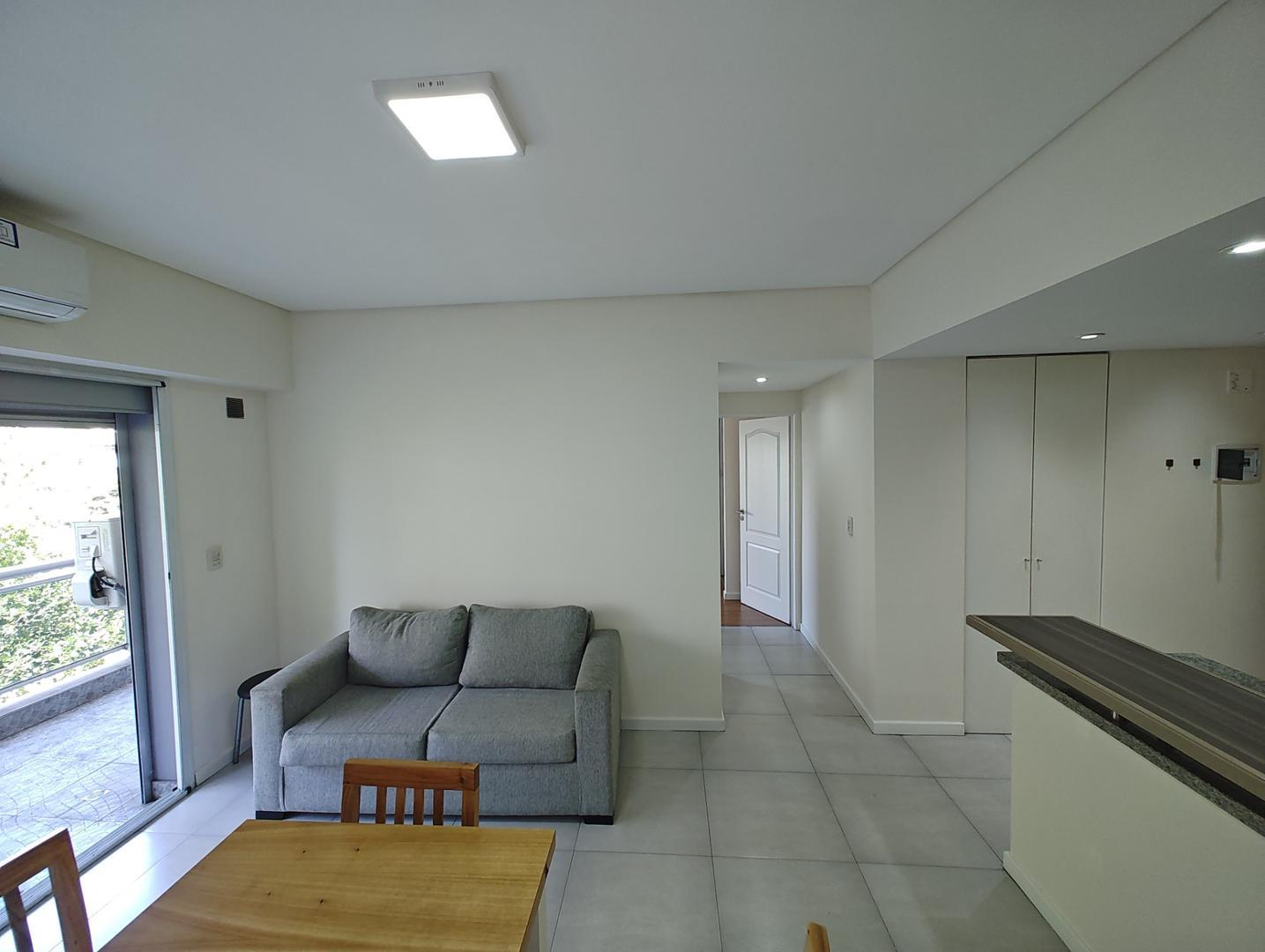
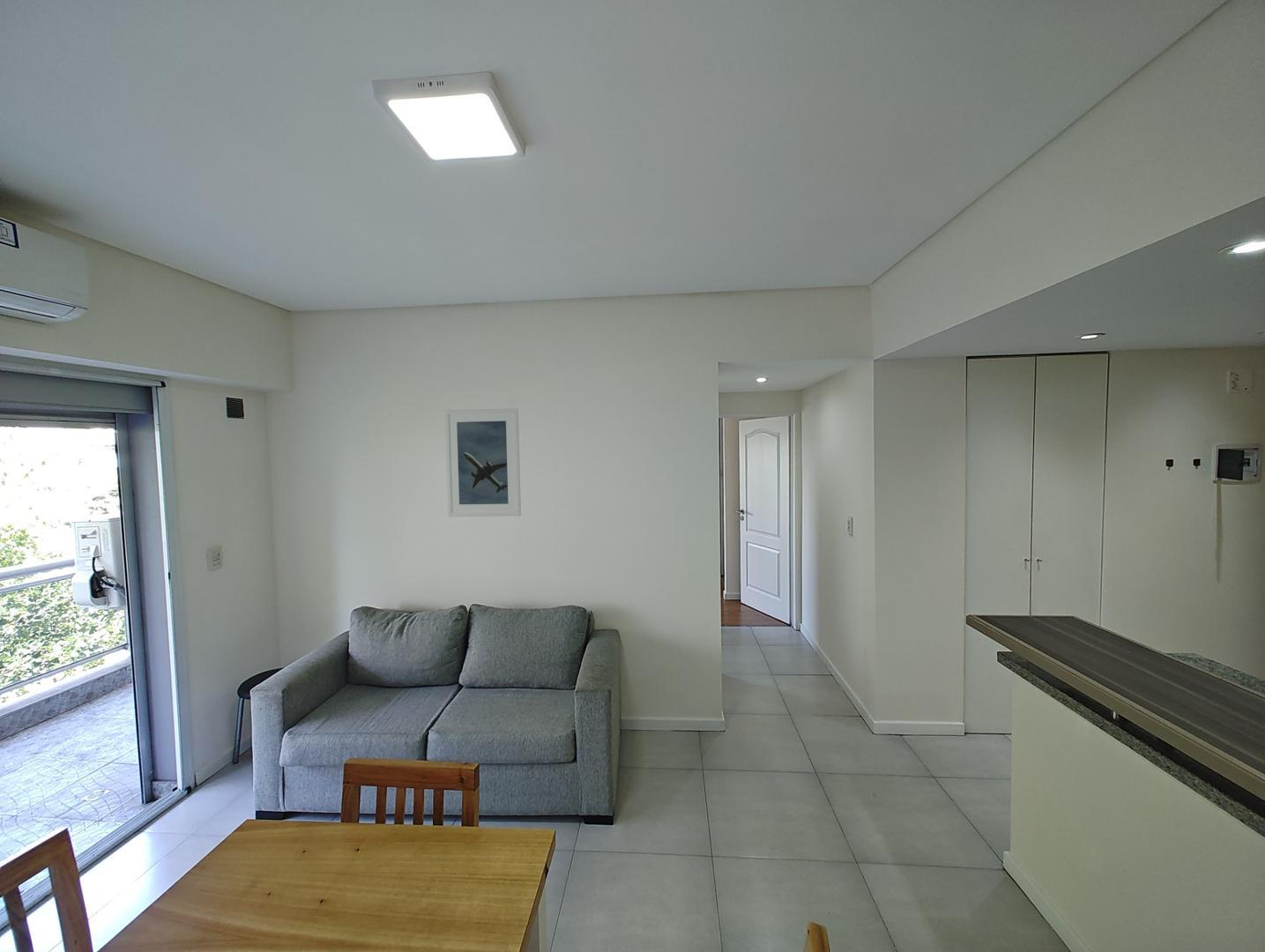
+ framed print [443,407,522,517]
